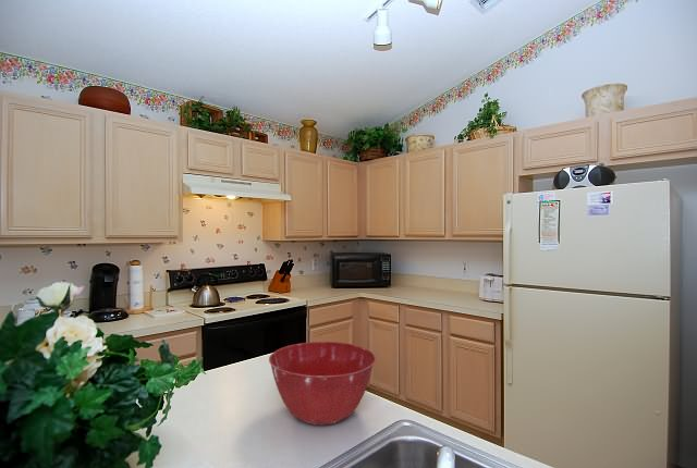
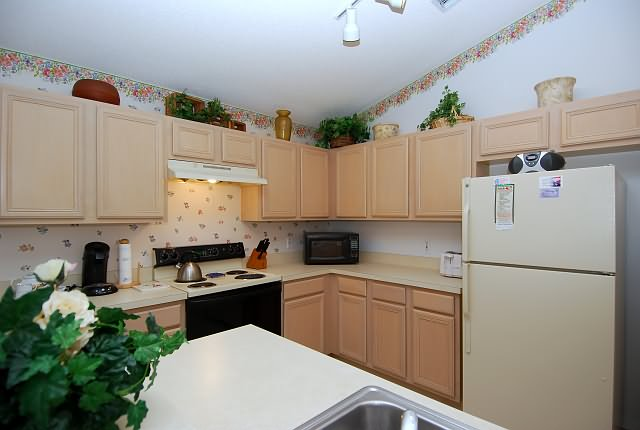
- mixing bowl [268,341,377,427]
